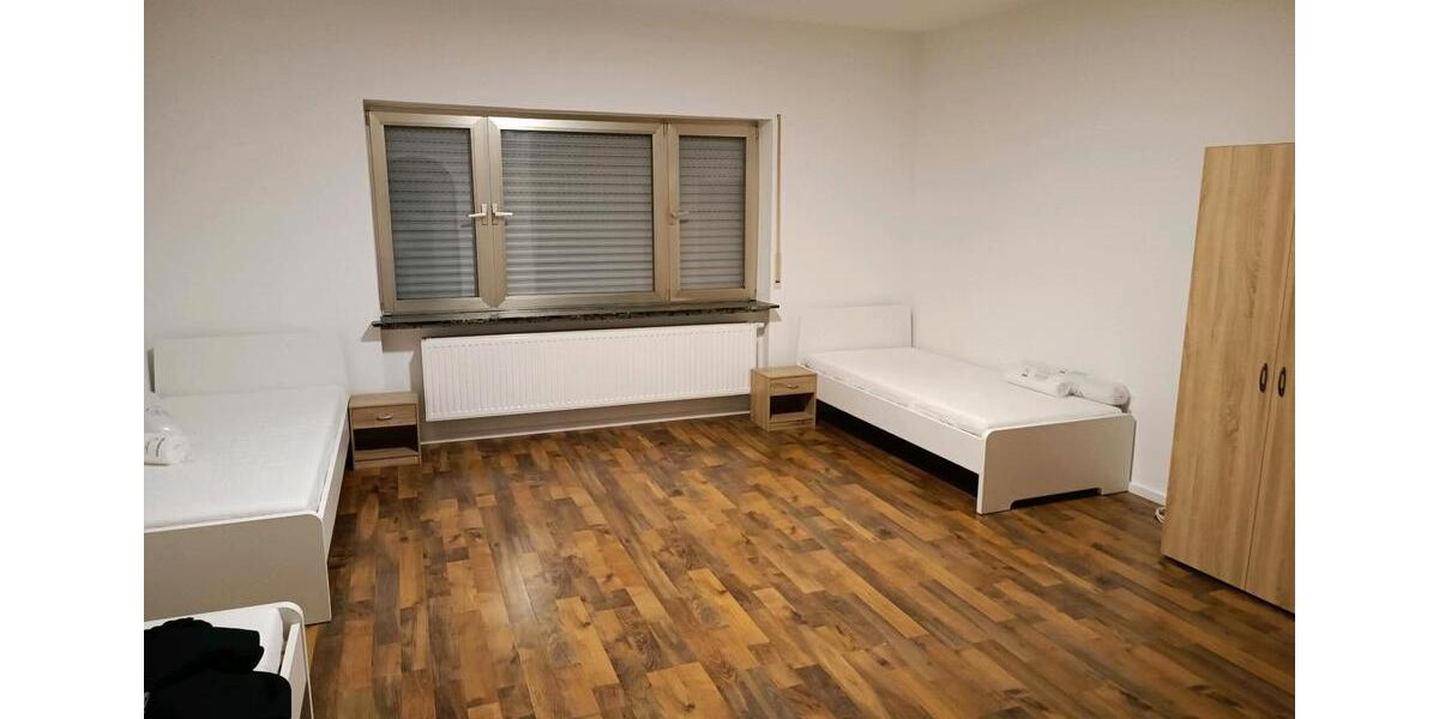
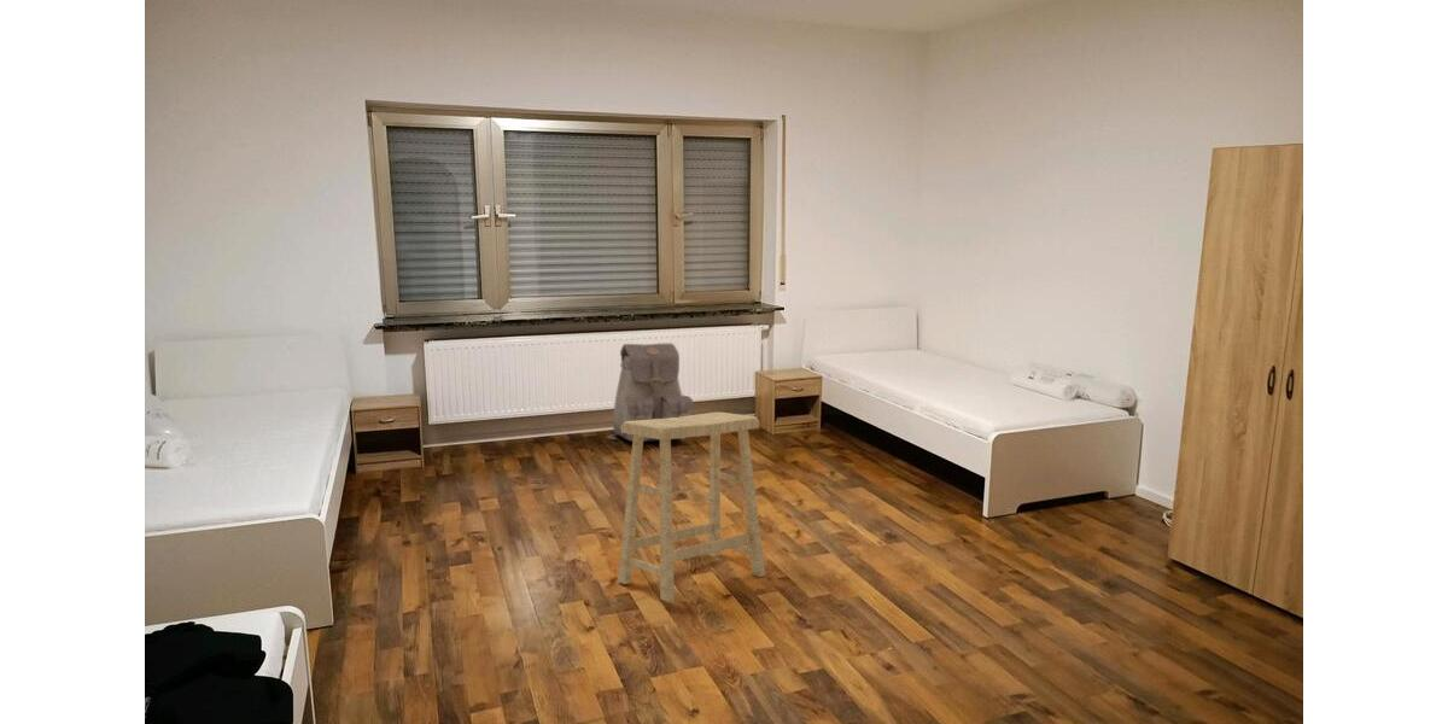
+ backpack [606,343,695,443]
+ stool [617,411,766,603]
